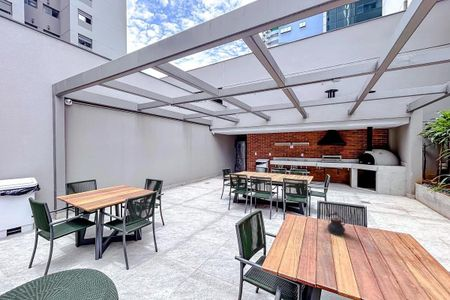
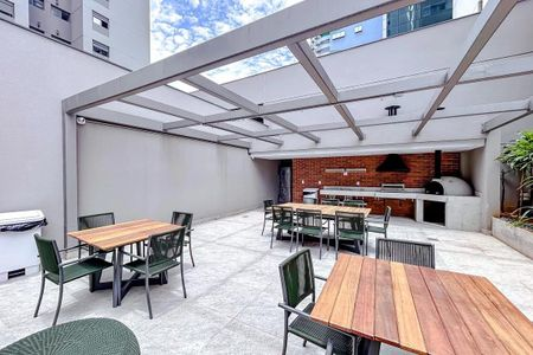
- teapot [325,210,347,236]
